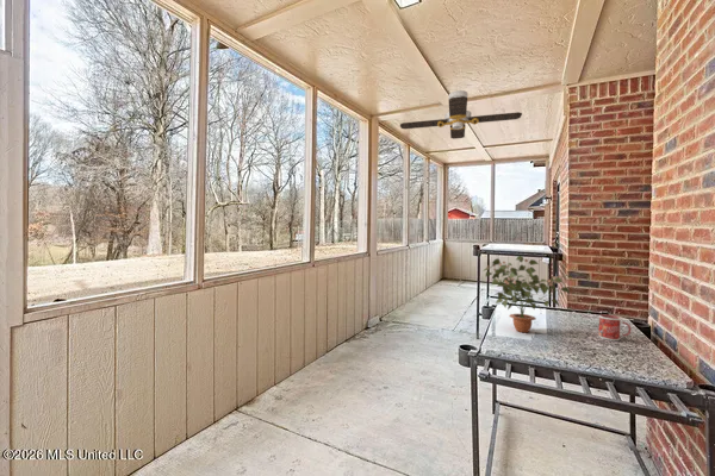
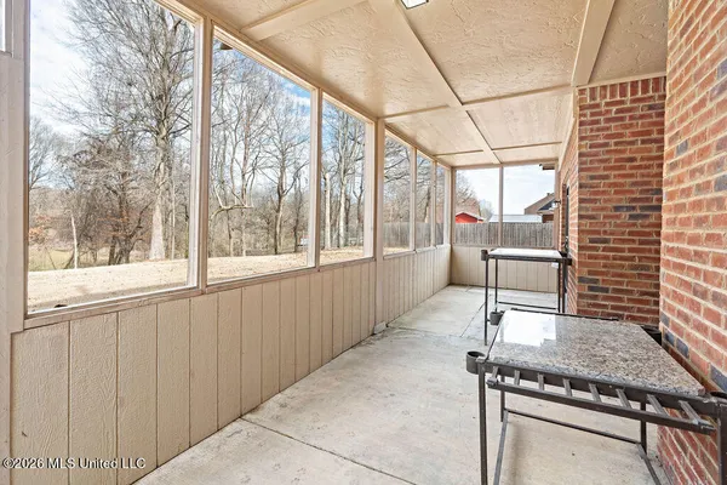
- potted plant [481,255,571,333]
- ceiling fan [399,89,523,140]
- mug [598,313,632,342]
